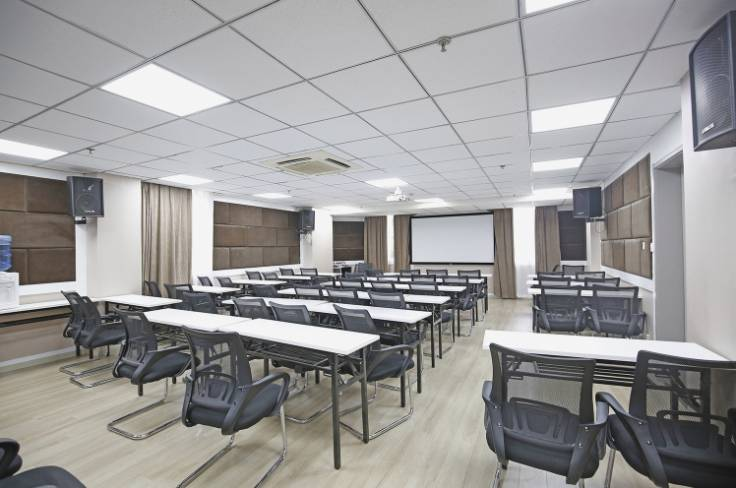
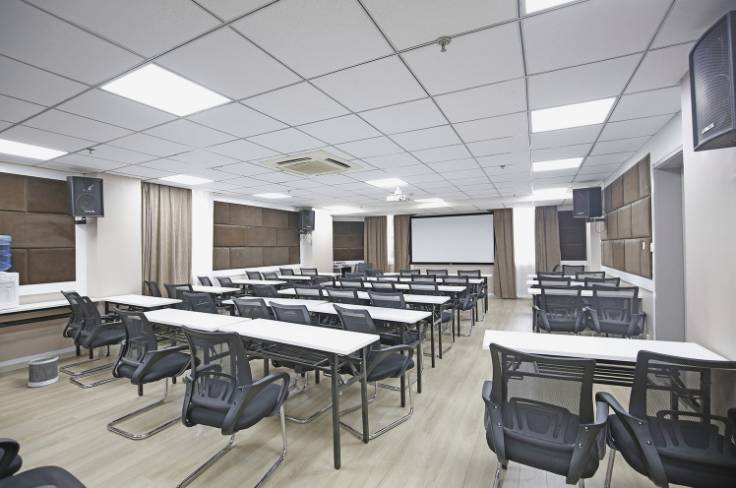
+ wastebasket [27,354,59,389]
